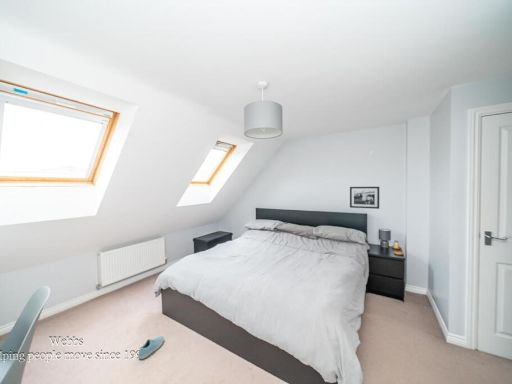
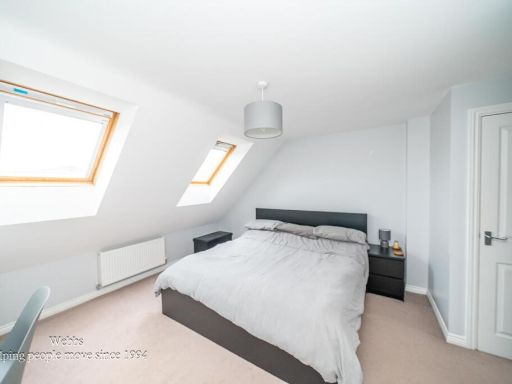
- sneaker [138,335,165,360]
- picture frame [349,186,380,210]
